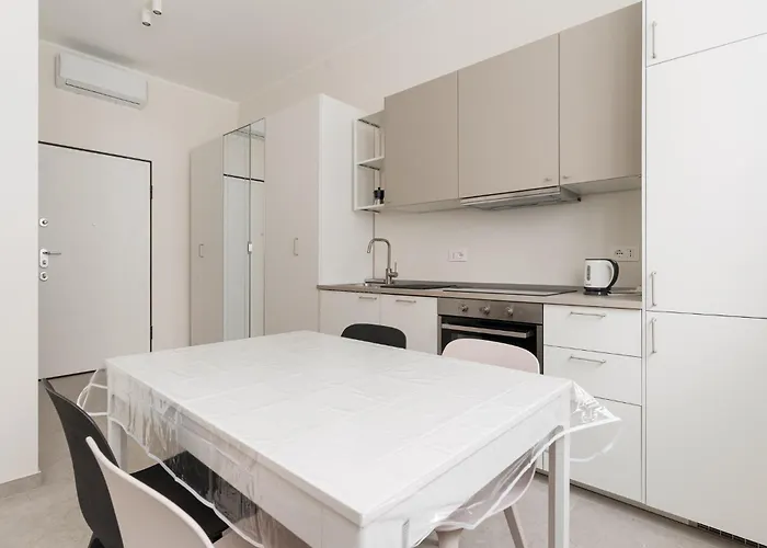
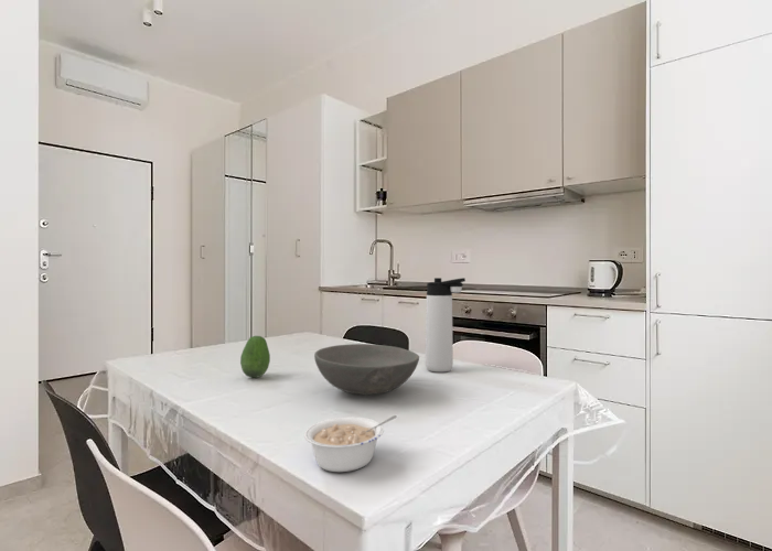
+ bowl [313,343,420,396]
+ thermos bottle [425,277,467,374]
+ legume [303,414,398,473]
+ fruit [239,335,271,379]
